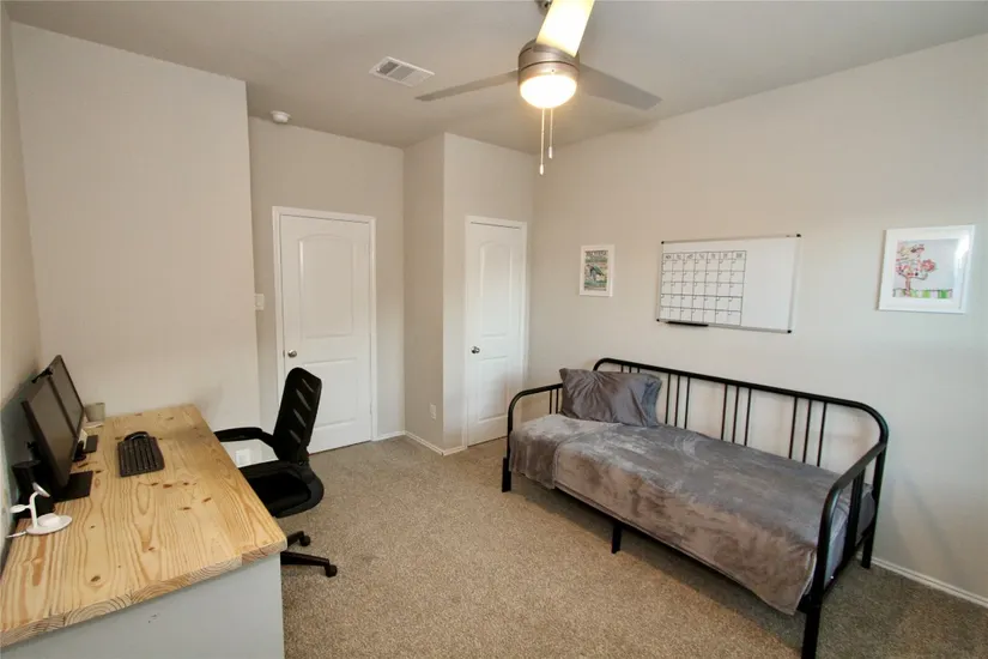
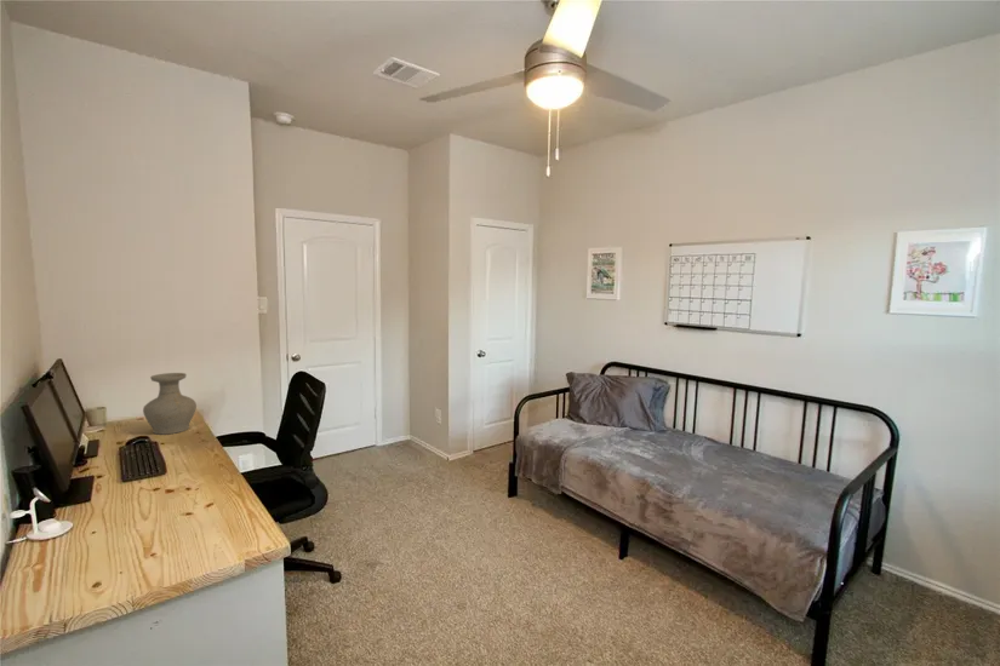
+ vase [142,372,198,436]
